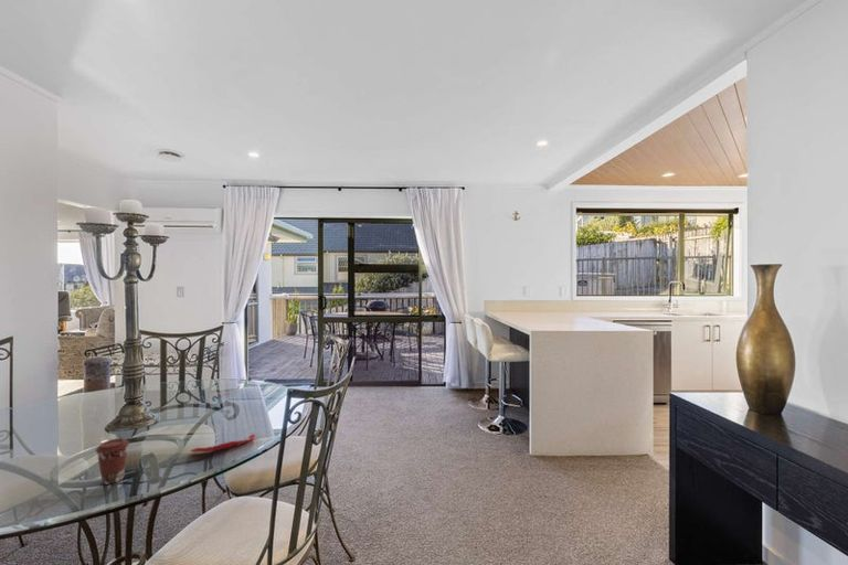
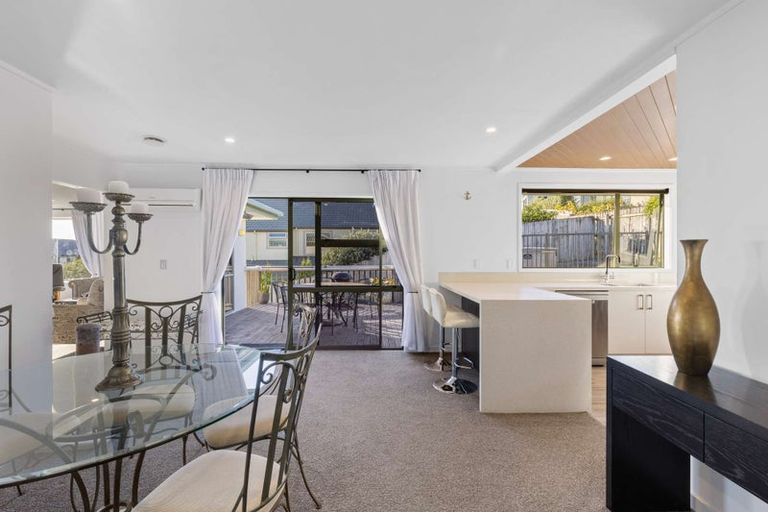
- coffee cup [94,437,130,486]
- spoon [190,433,257,454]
